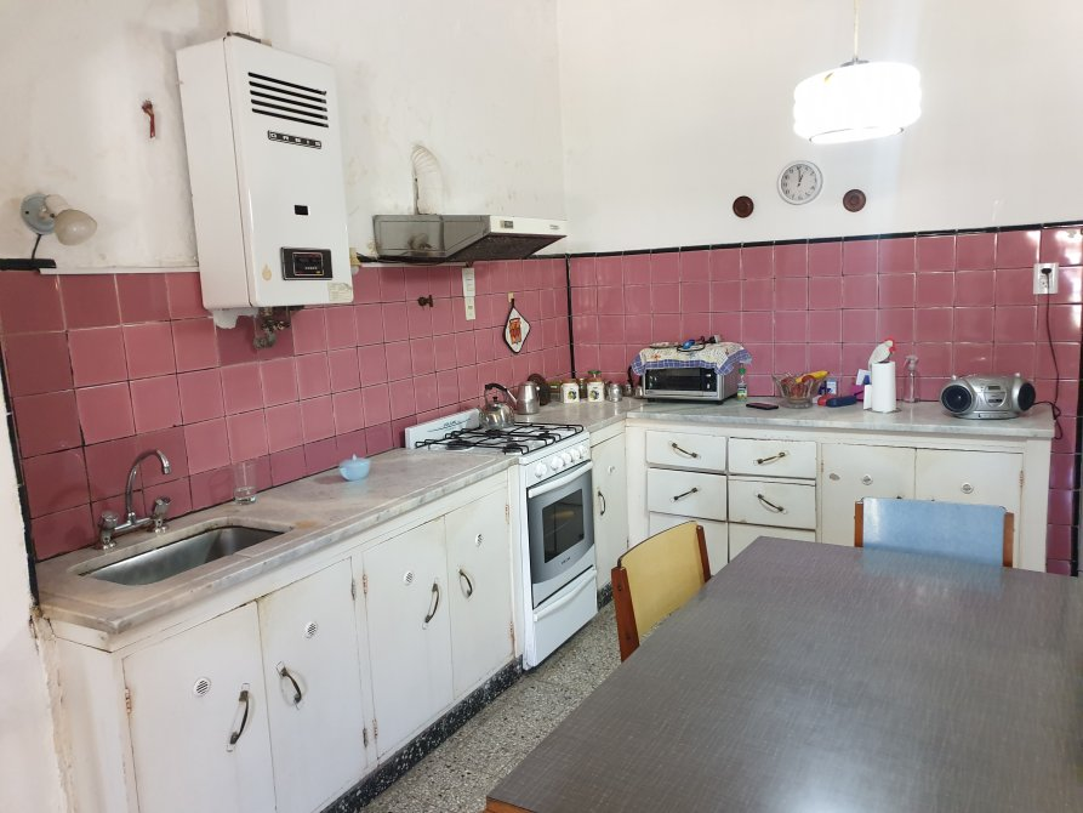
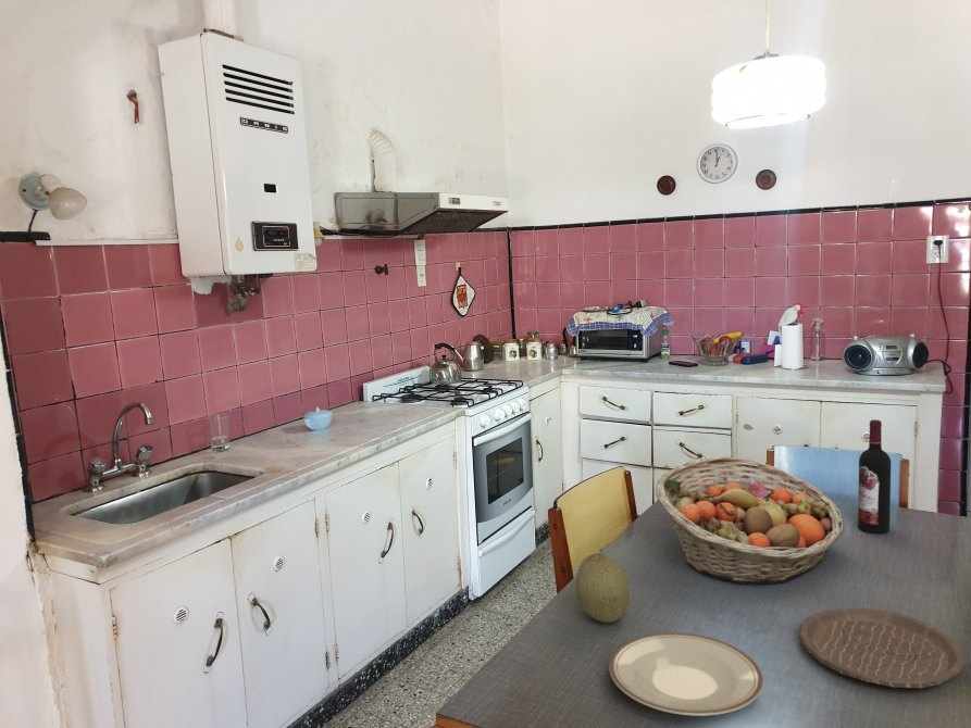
+ fruit [575,552,631,624]
+ wine bottle [857,418,892,535]
+ fruit basket [655,455,845,585]
+ plate [798,607,967,689]
+ plate [608,631,764,717]
